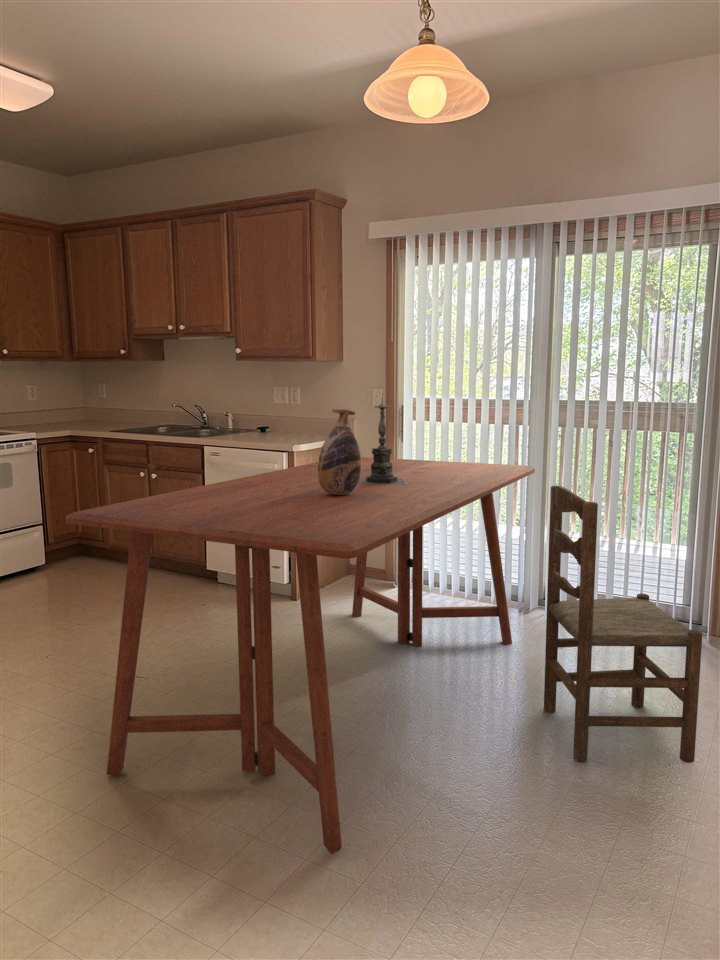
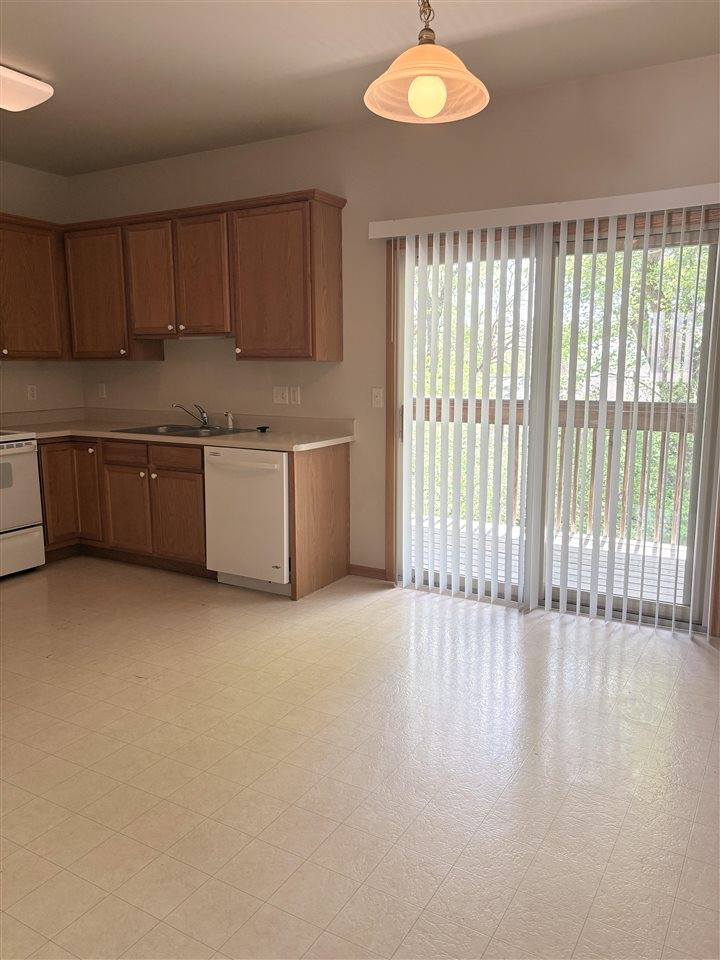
- dining table [65,456,536,855]
- dining chair [543,485,703,764]
- vase [317,408,362,495]
- candle holder [360,392,407,485]
